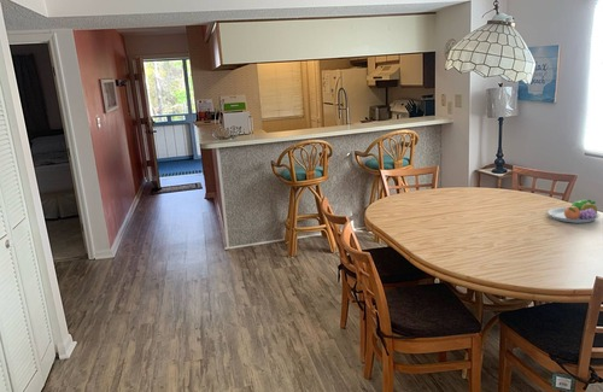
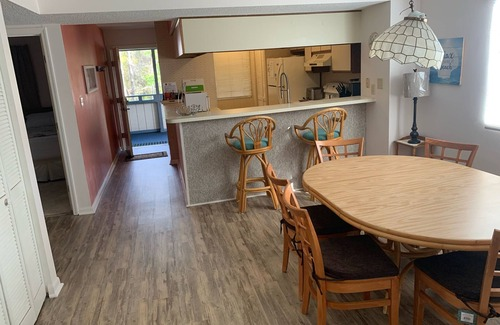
- fruit bowl [546,199,601,224]
